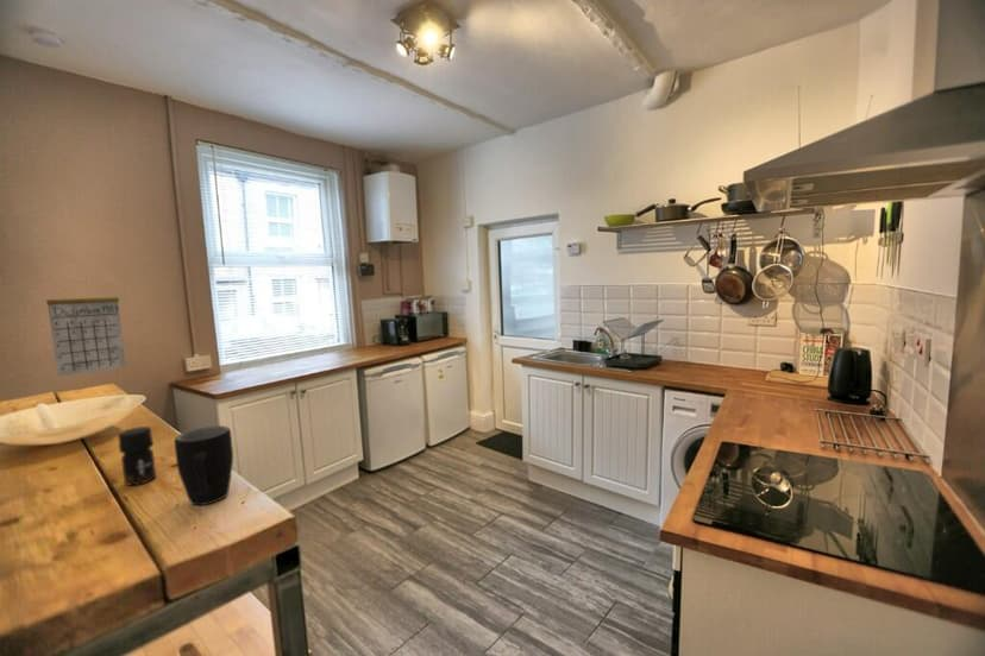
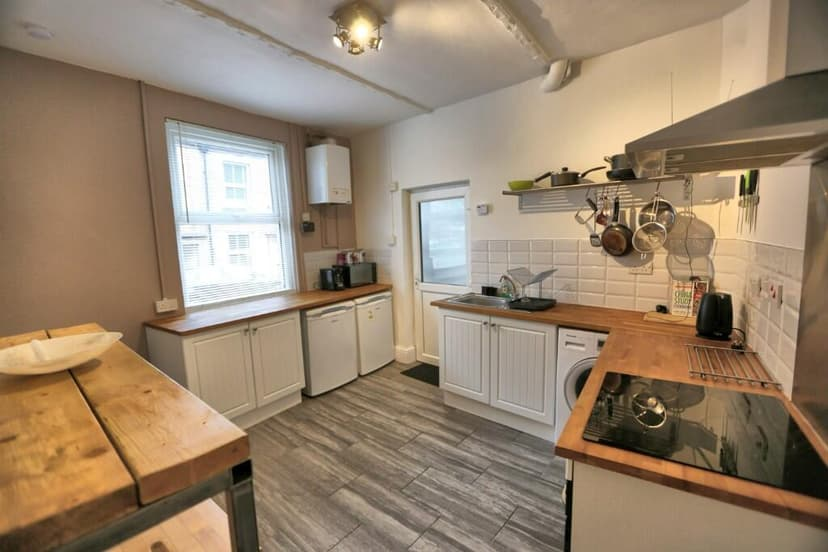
- jar [117,425,157,487]
- calendar [45,279,127,378]
- mug [174,424,234,506]
